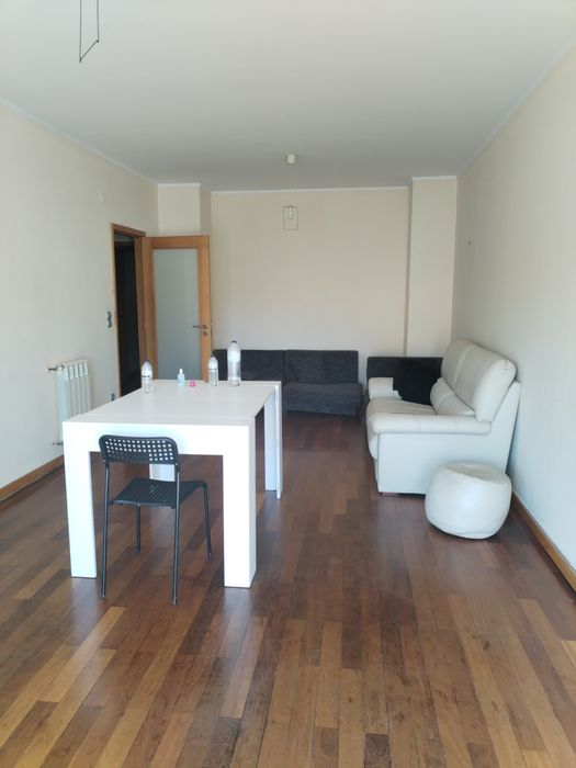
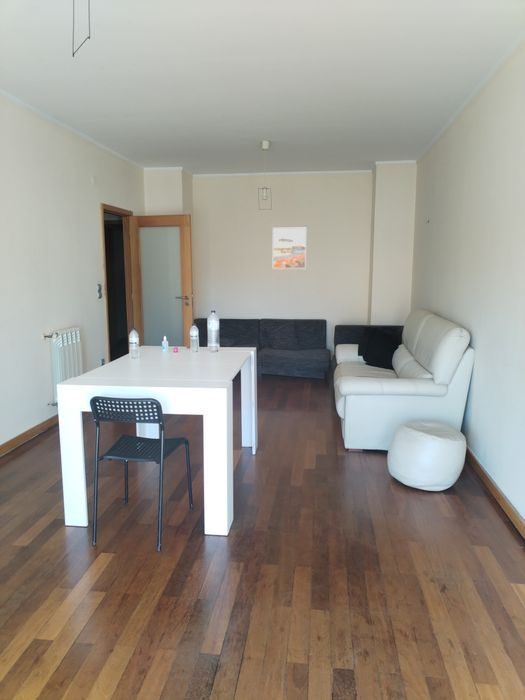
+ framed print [272,227,307,270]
